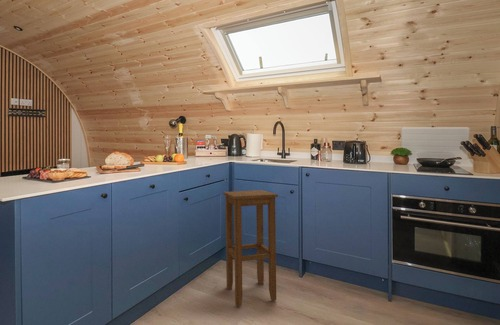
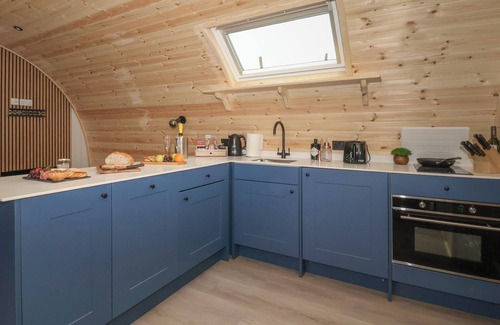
- stool [222,189,279,307]
